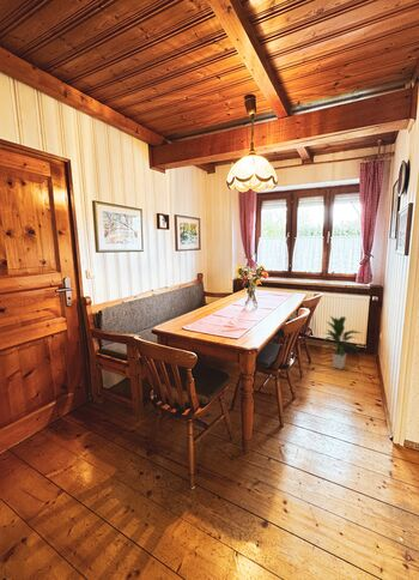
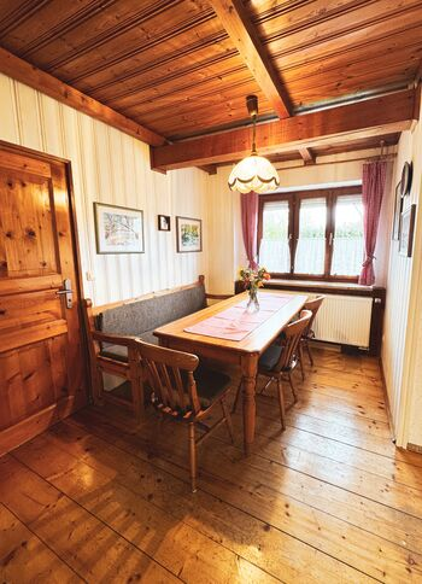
- indoor plant [316,315,363,370]
